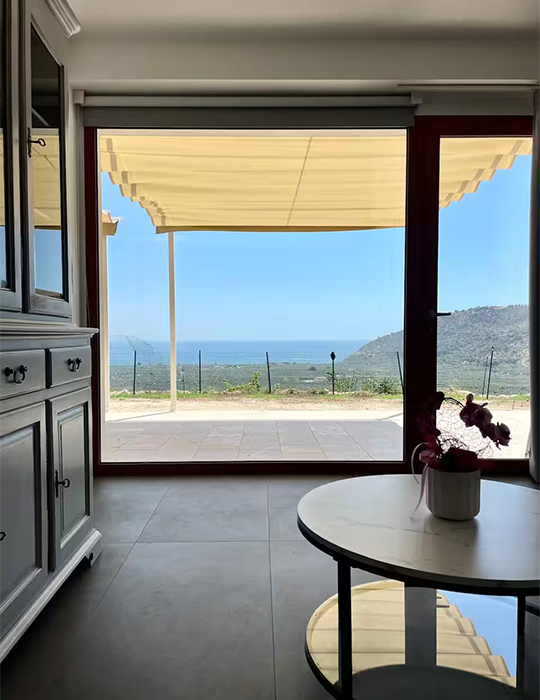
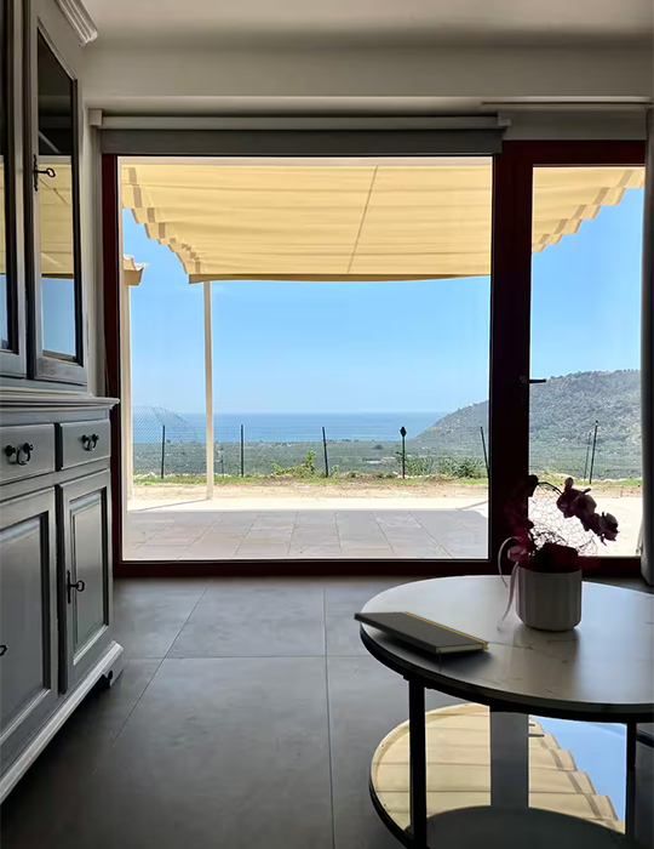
+ notepad [352,610,490,673]
